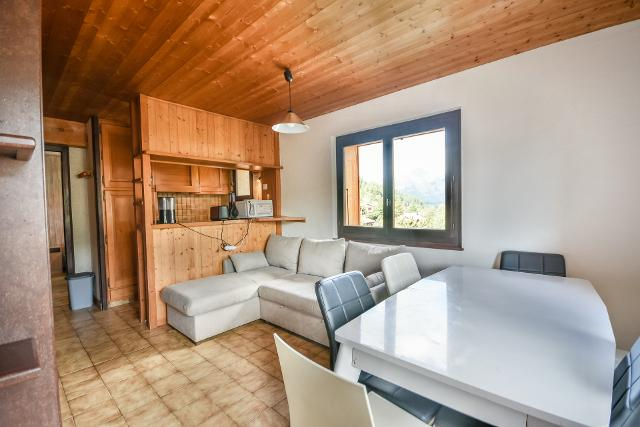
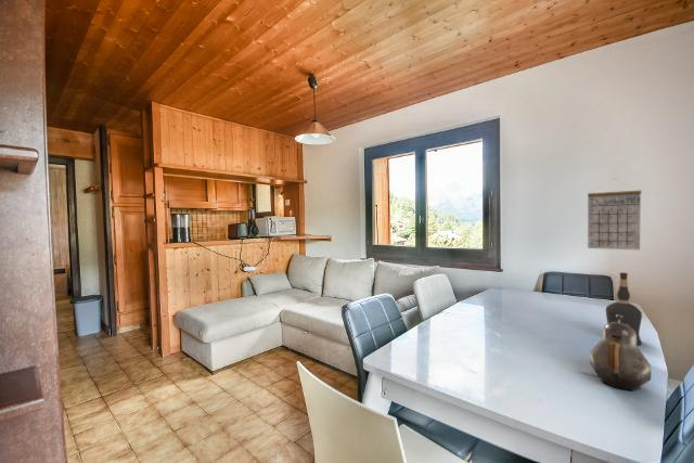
+ liquor bottle [605,271,643,346]
+ teapot [589,314,653,393]
+ calendar [587,178,642,252]
